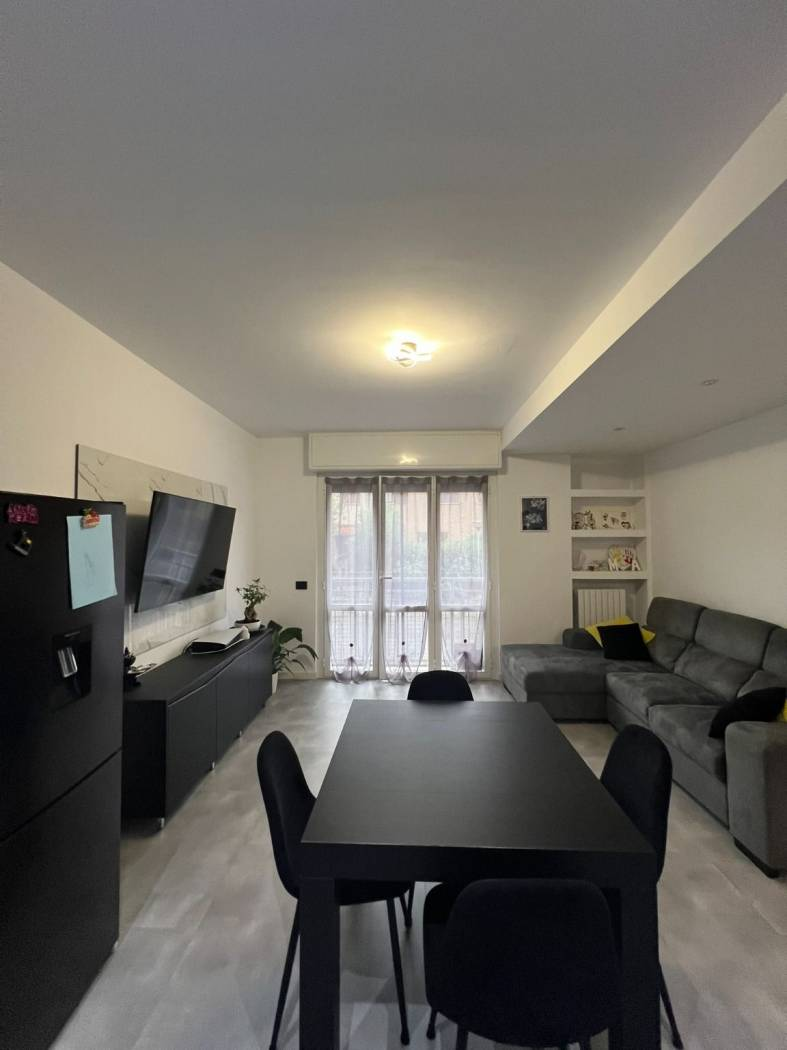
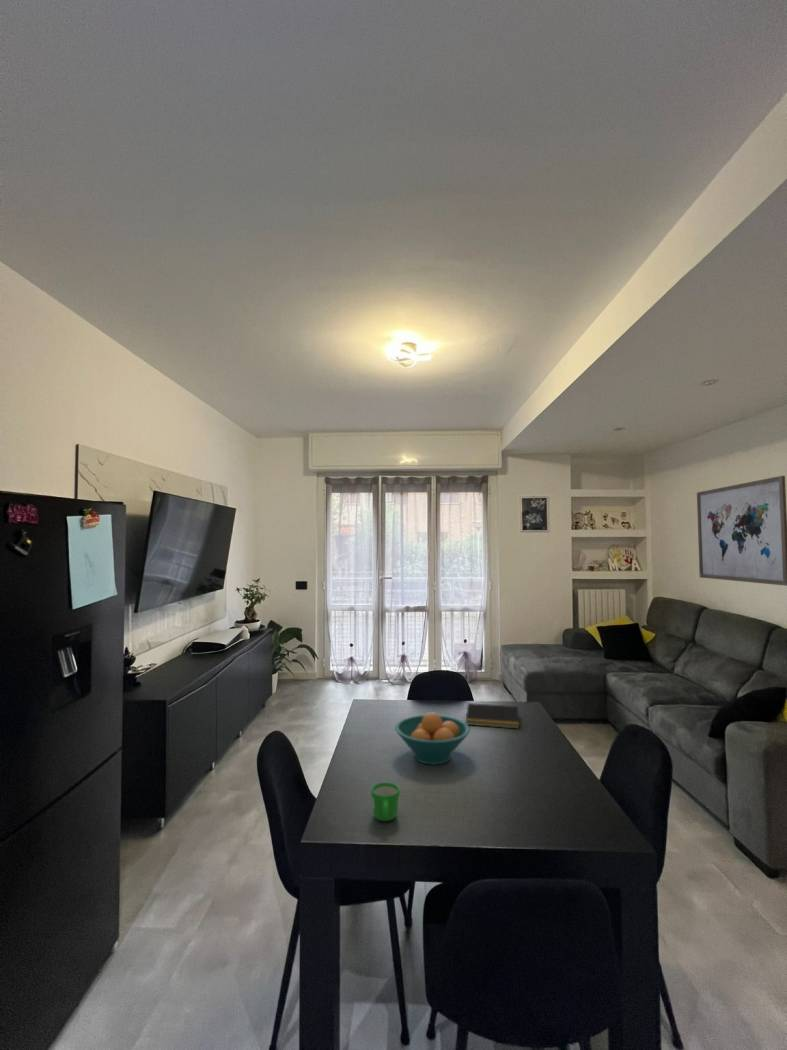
+ fruit bowl [394,712,471,766]
+ wall art [696,475,787,587]
+ notepad [465,702,520,730]
+ mug [370,781,401,822]
